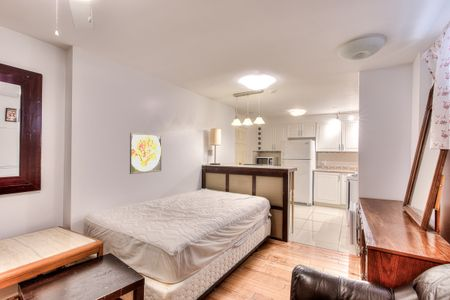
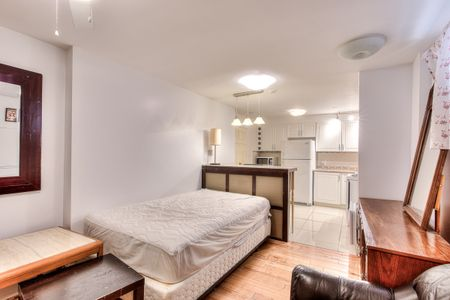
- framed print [129,132,163,175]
